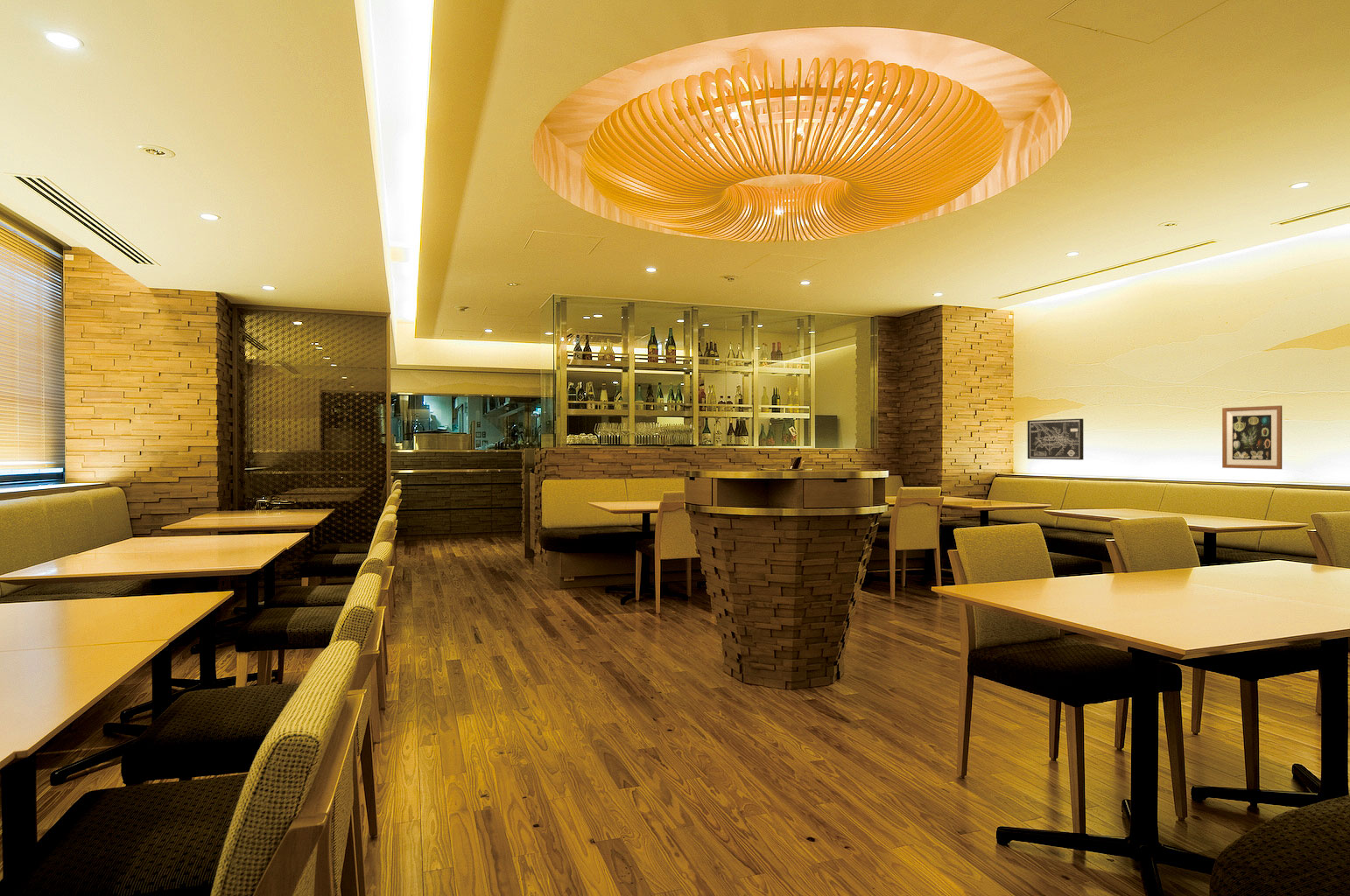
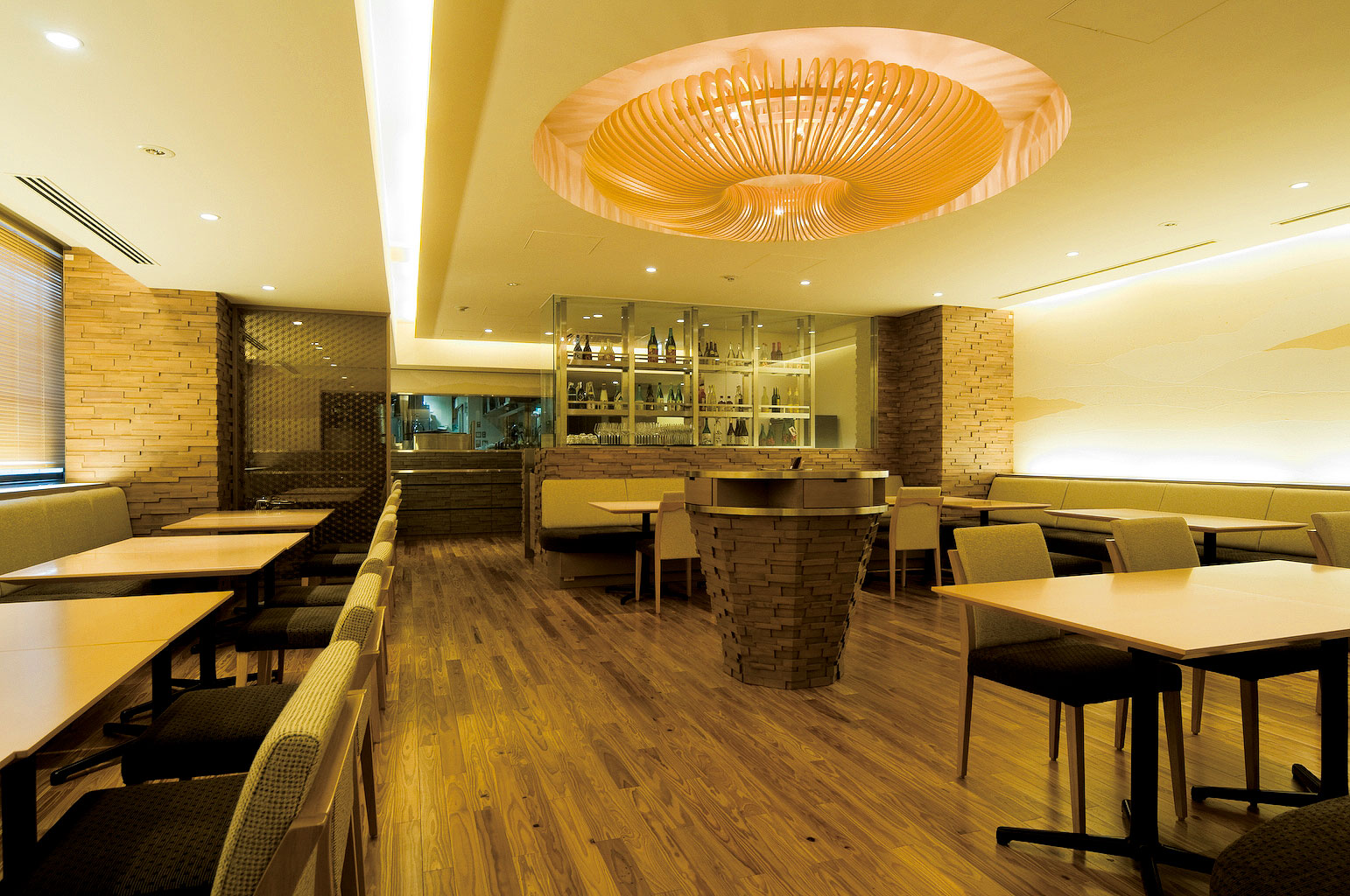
- wall art [1027,418,1084,461]
- wall art [1221,405,1283,470]
